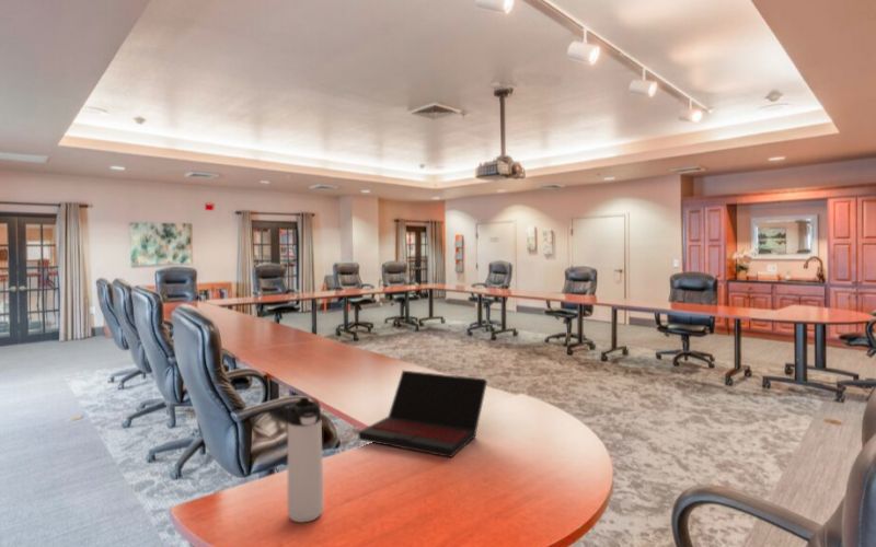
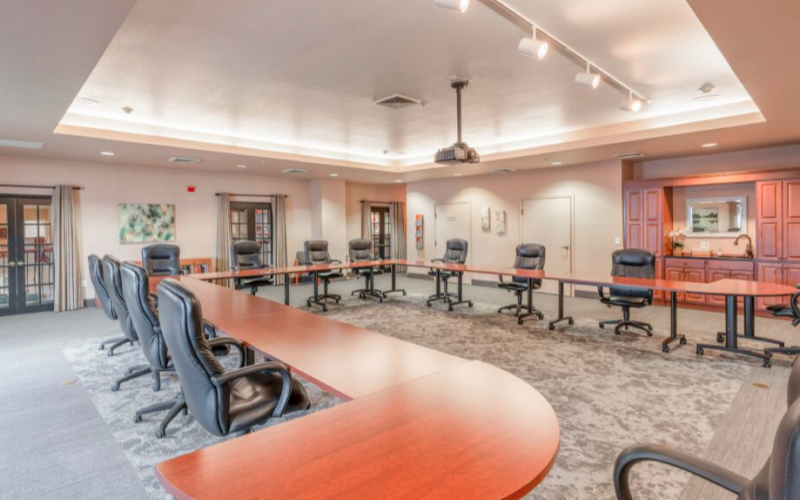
- laptop [357,370,488,458]
- thermos bottle [286,396,324,523]
